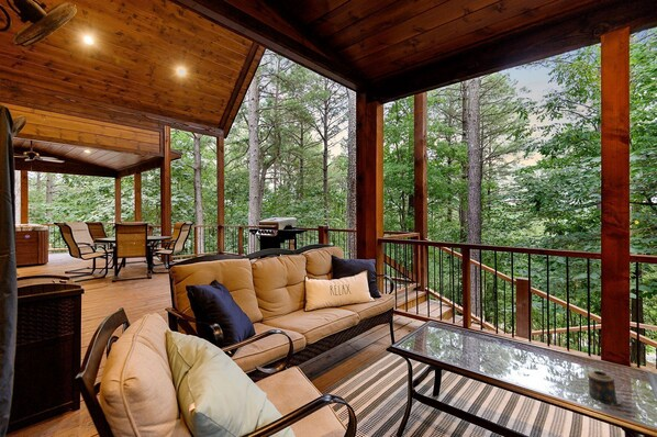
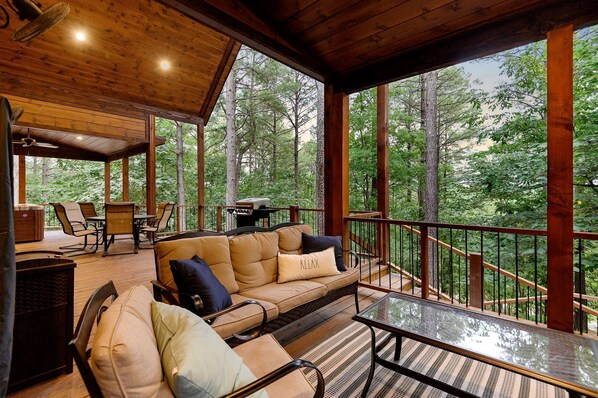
- candle [587,370,622,406]
